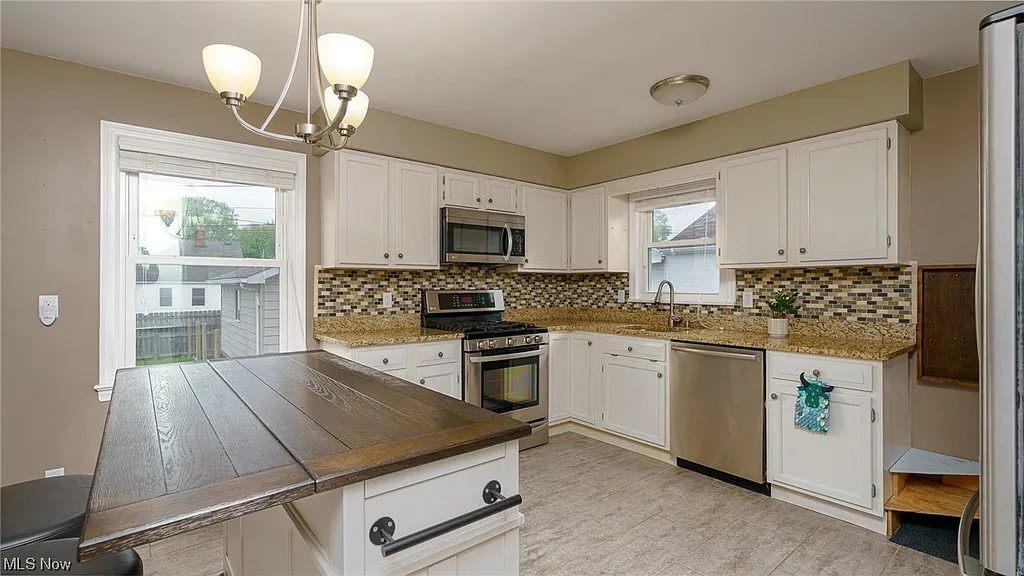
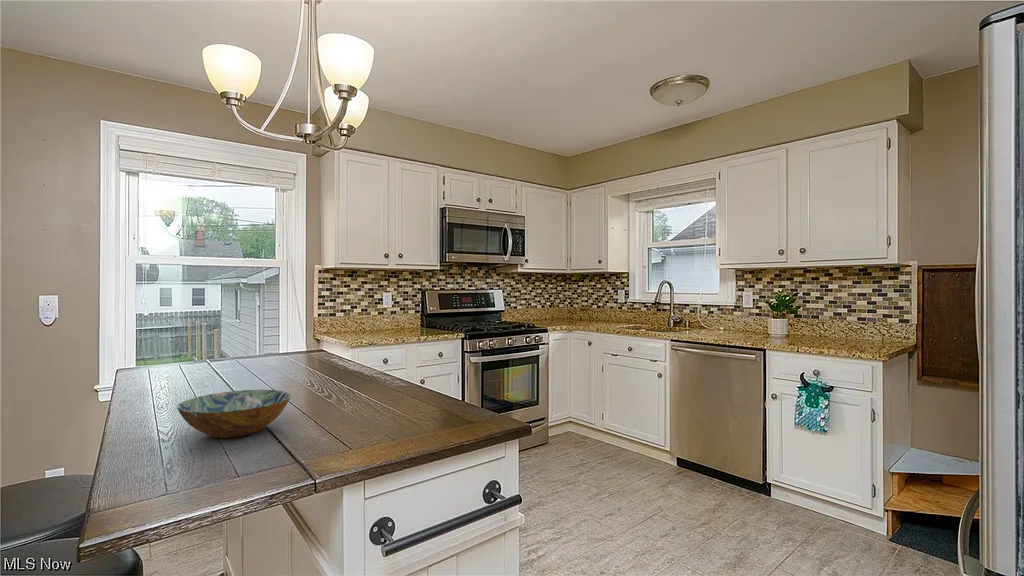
+ bowl [176,389,292,439]
